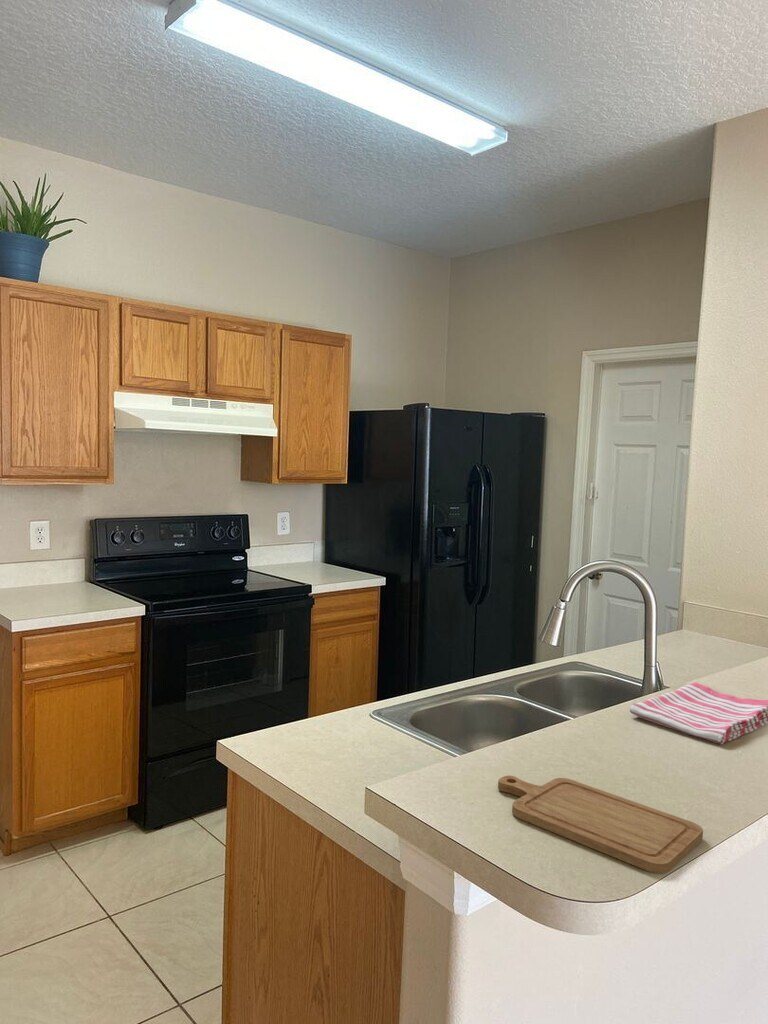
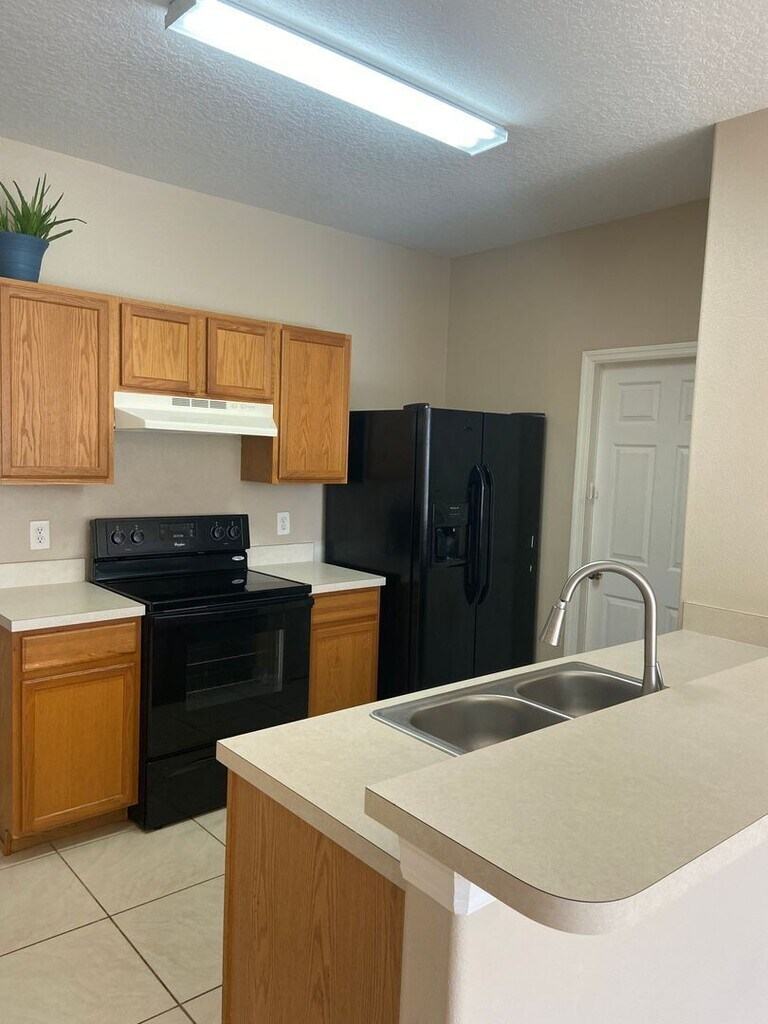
- chopping board [497,774,704,874]
- dish towel [629,682,768,746]
